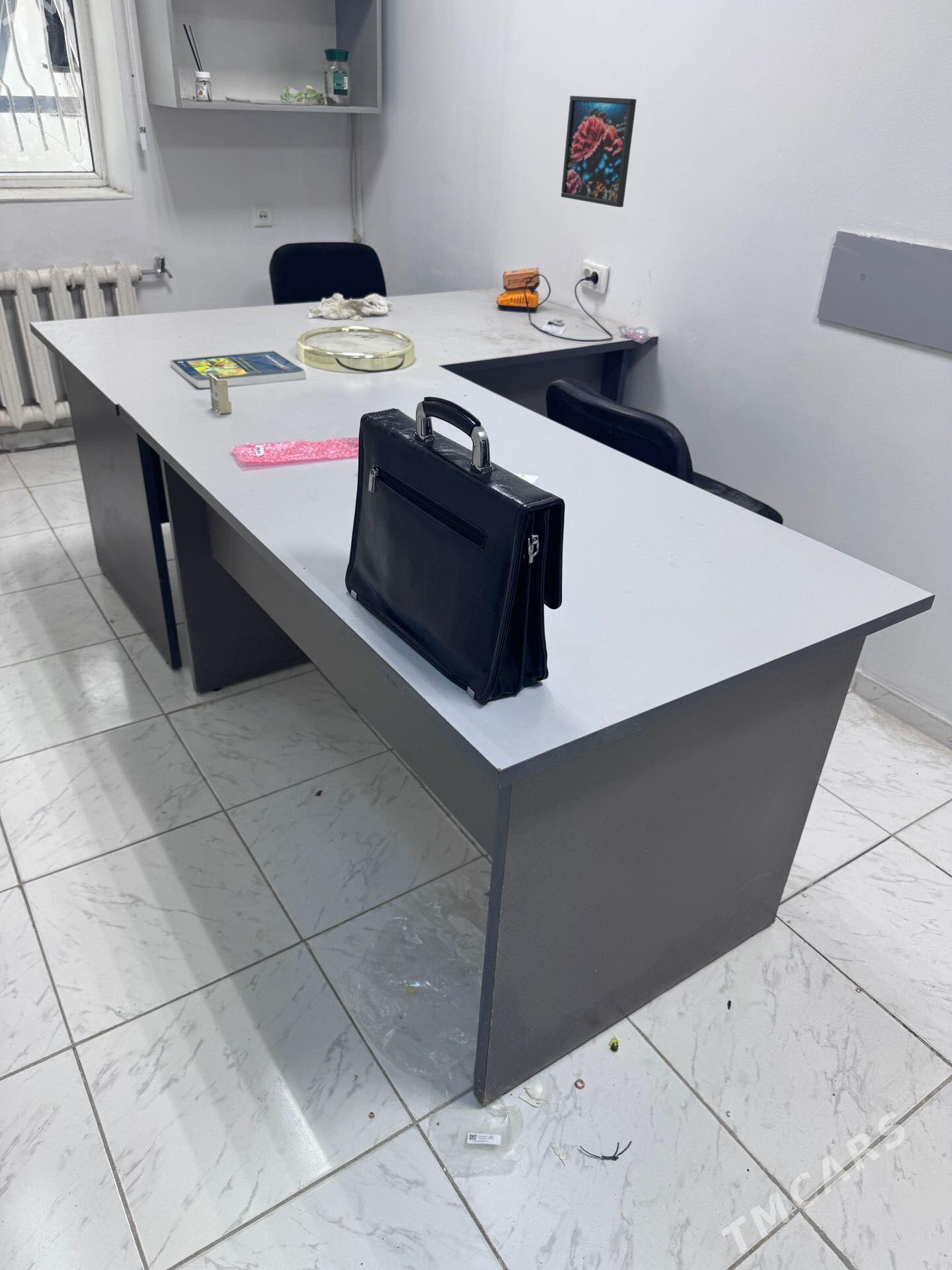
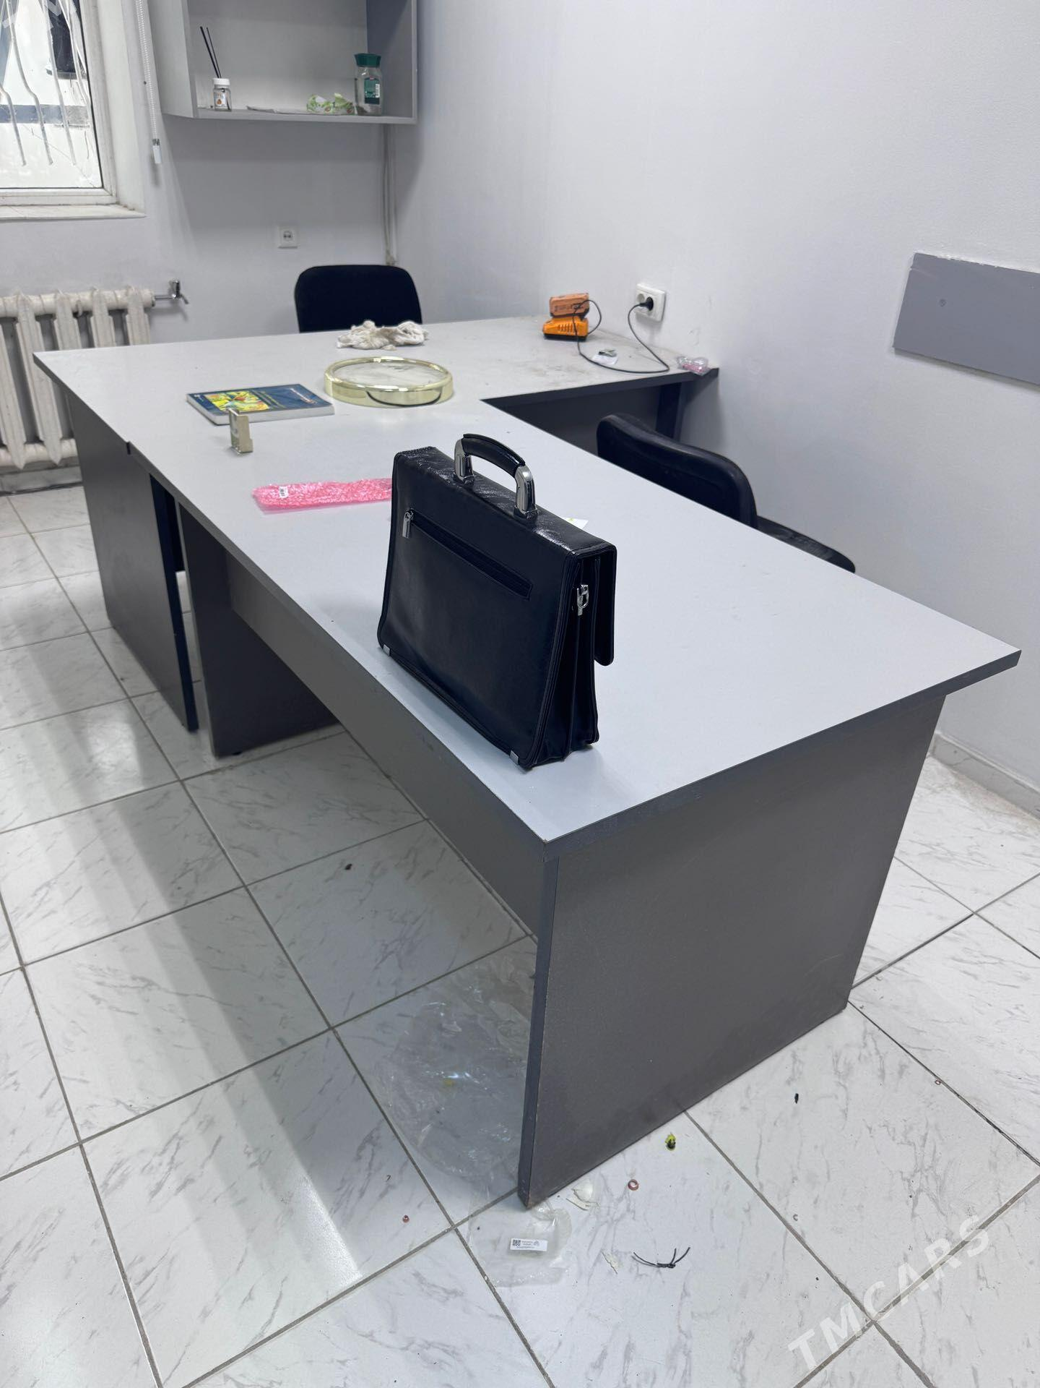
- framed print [561,95,637,208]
